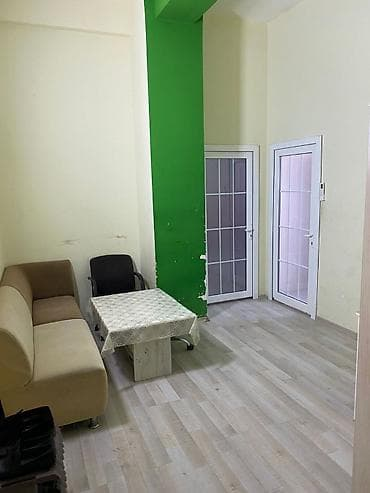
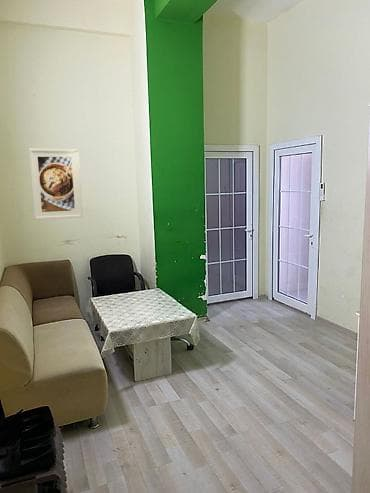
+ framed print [28,148,84,221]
